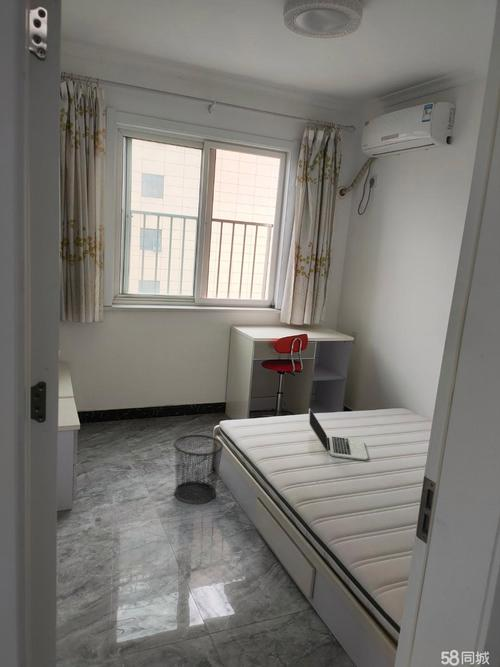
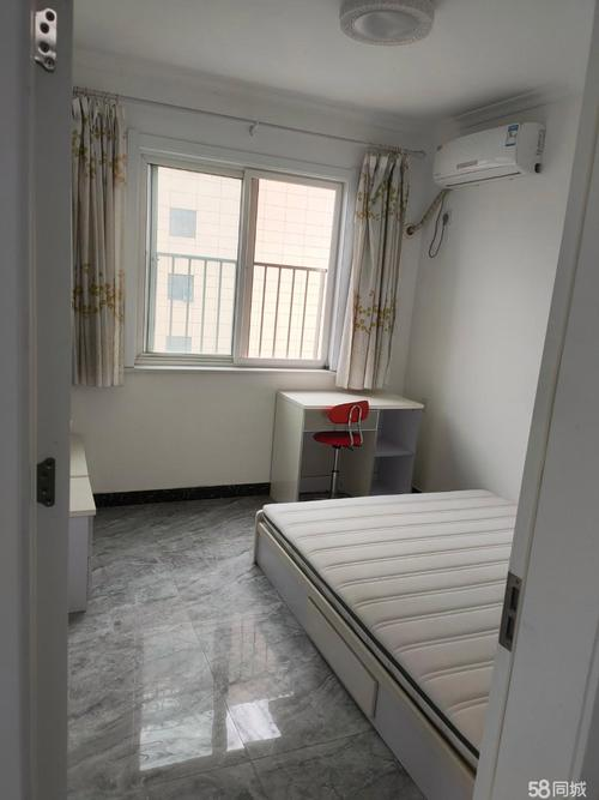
- waste bin [173,433,224,504]
- laptop [308,408,369,461]
